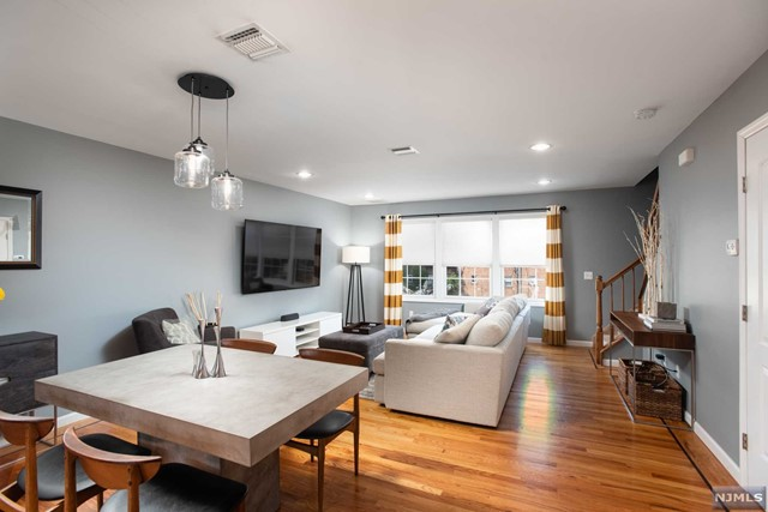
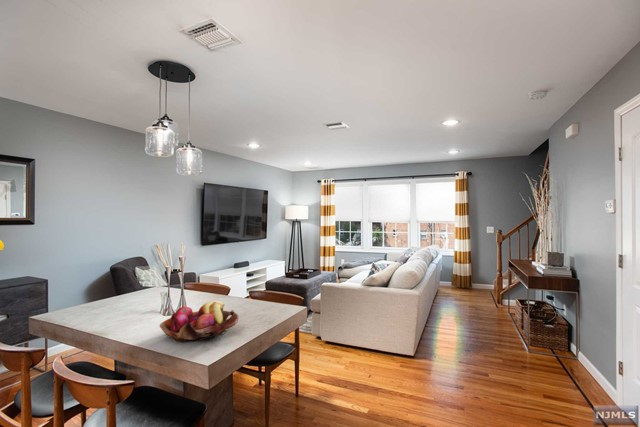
+ fruit basket [159,300,240,343]
